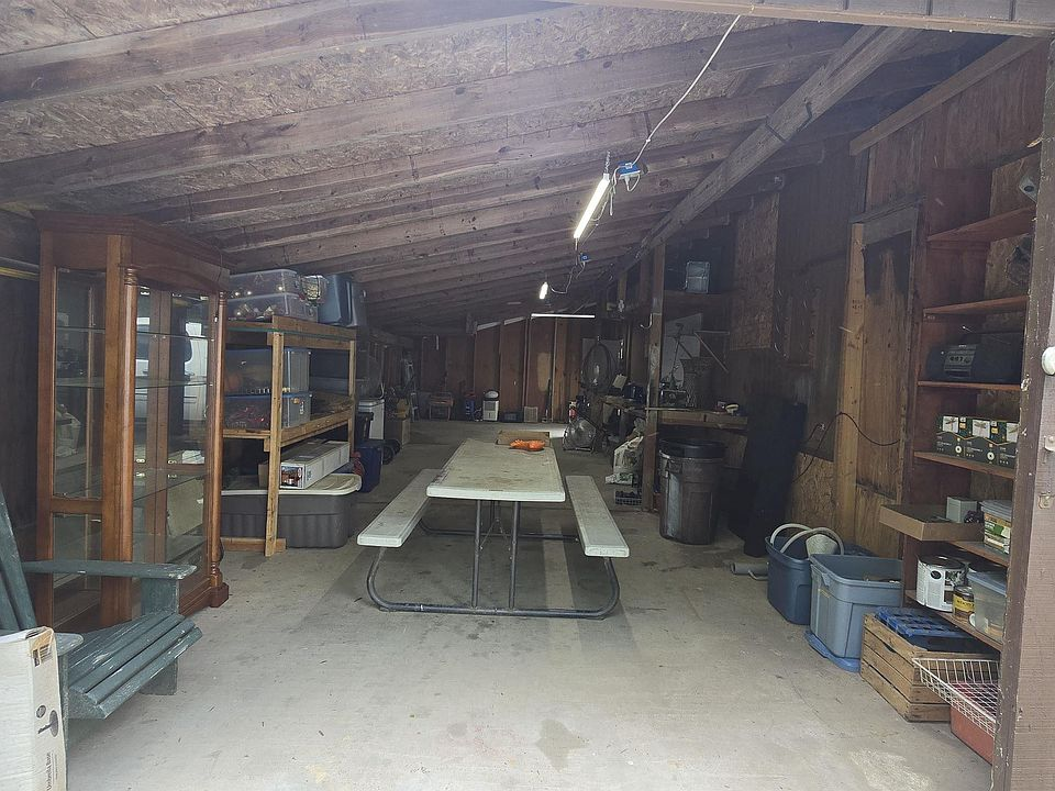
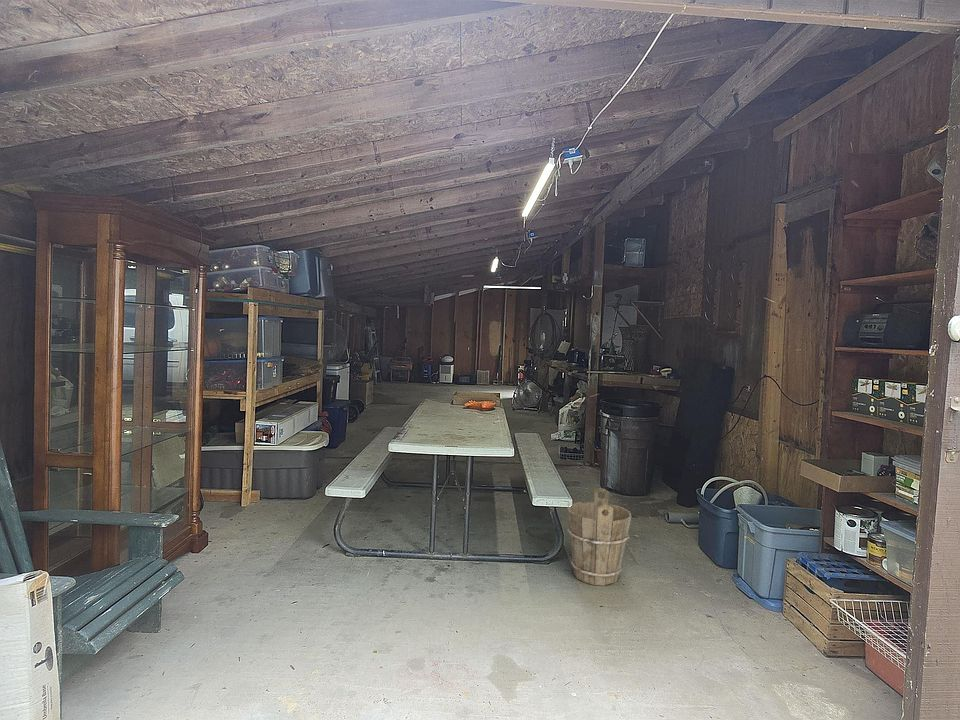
+ bucket [566,487,633,587]
